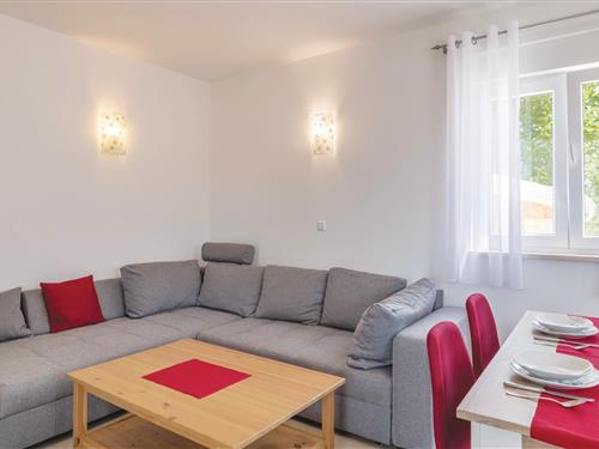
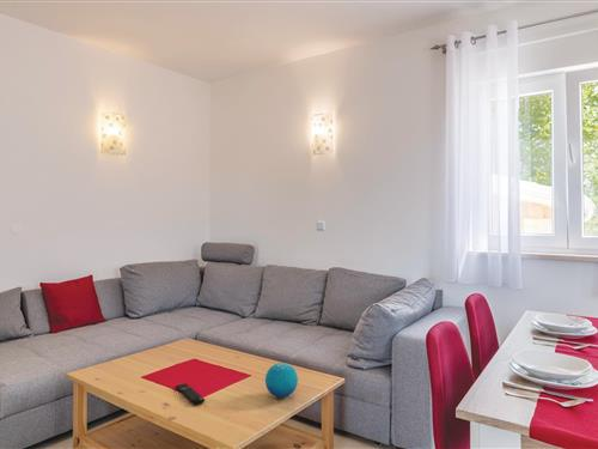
+ remote control [175,382,206,406]
+ decorative orb [264,362,299,399]
